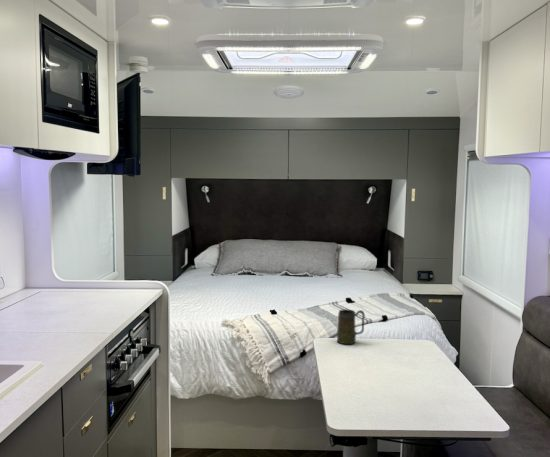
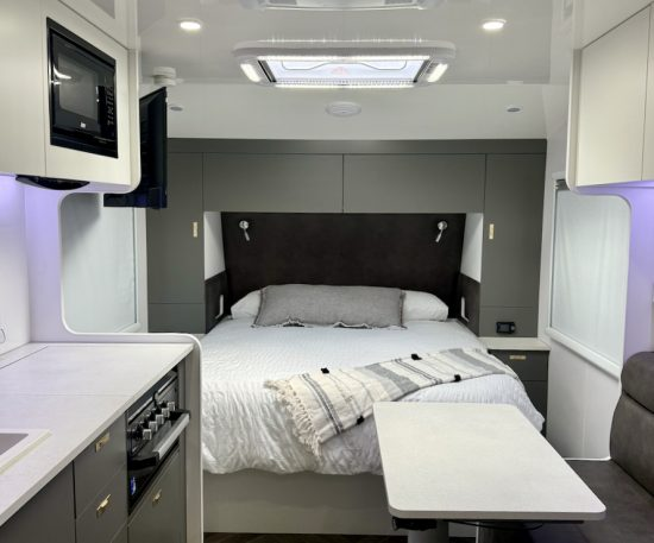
- mug [336,308,366,345]
